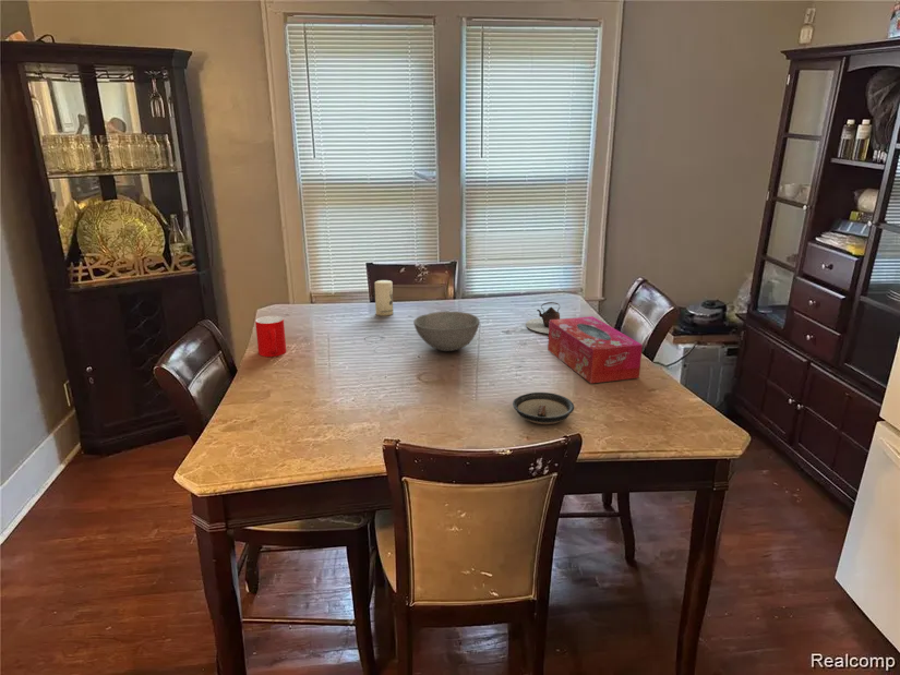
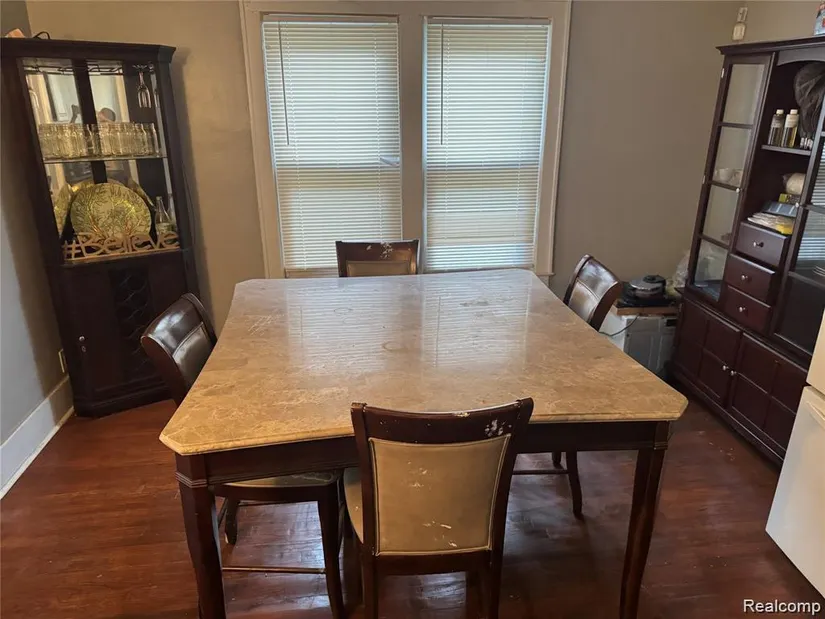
- teapot [525,301,563,335]
- bowl [412,311,481,352]
- cup [254,315,287,358]
- saucer [512,391,575,425]
- tissue box [547,315,644,385]
- candle [373,279,394,317]
